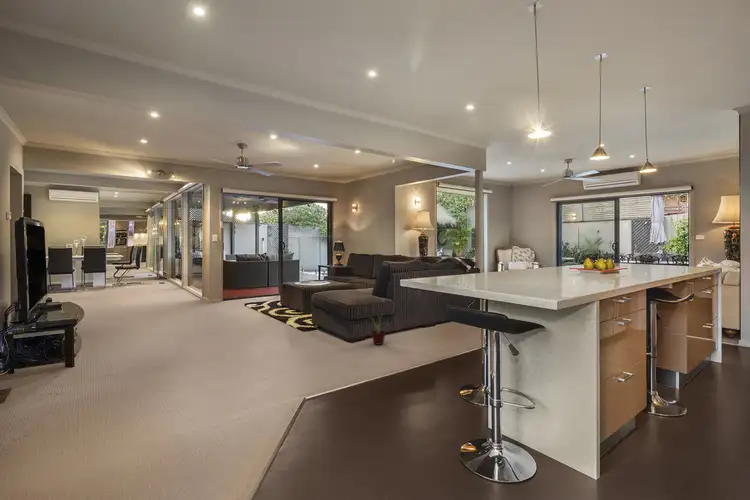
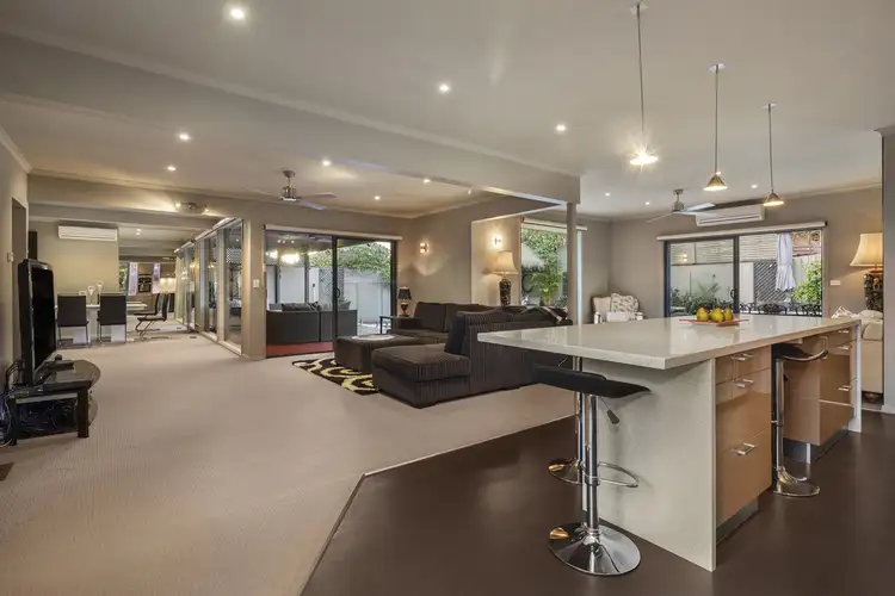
- potted plant [367,311,389,346]
